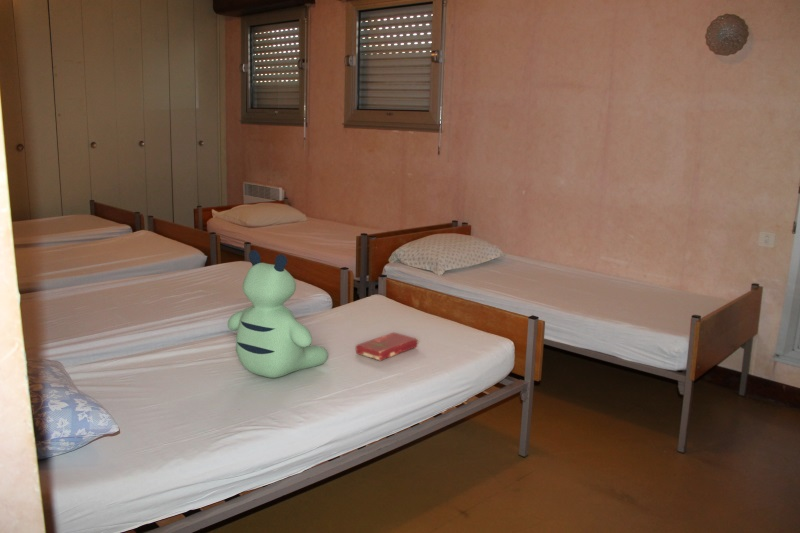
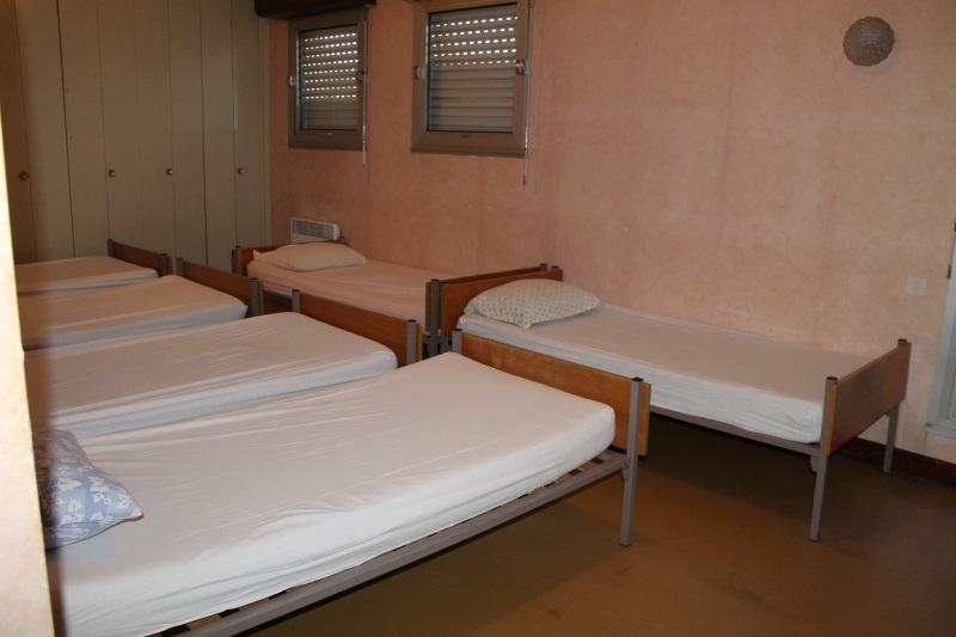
- bear [227,249,329,379]
- book [355,331,420,362]
